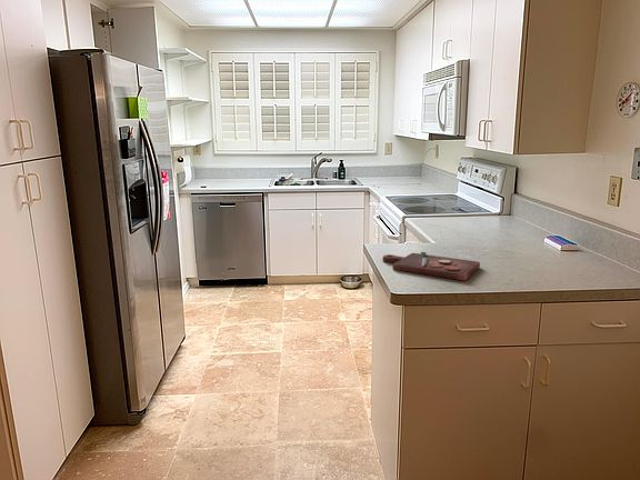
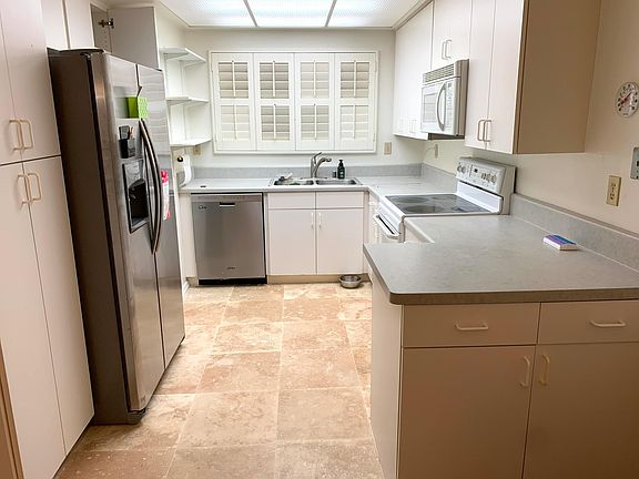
- cutting board [381,251,481,282]
